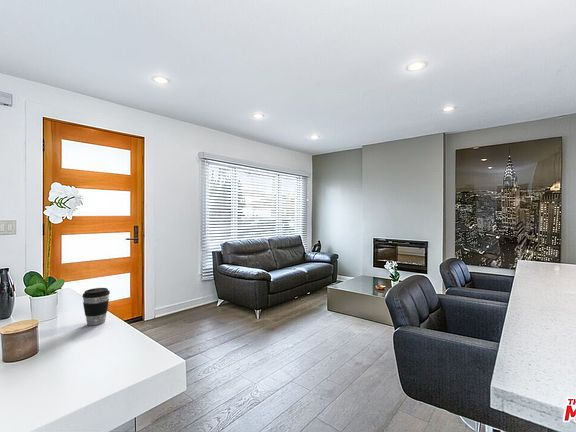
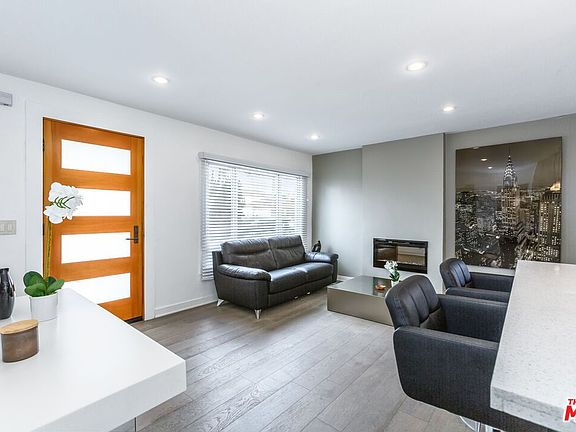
- coffee cup [81,287,111,326]
